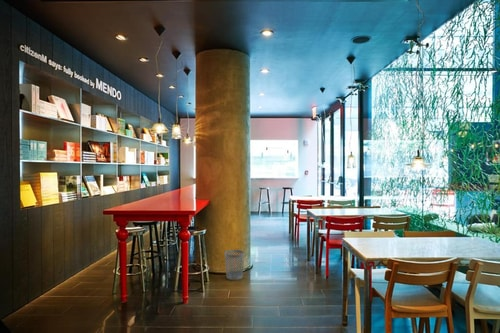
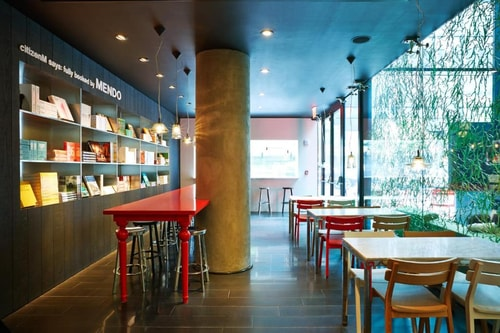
- wastebasket [224,249,246,281]
